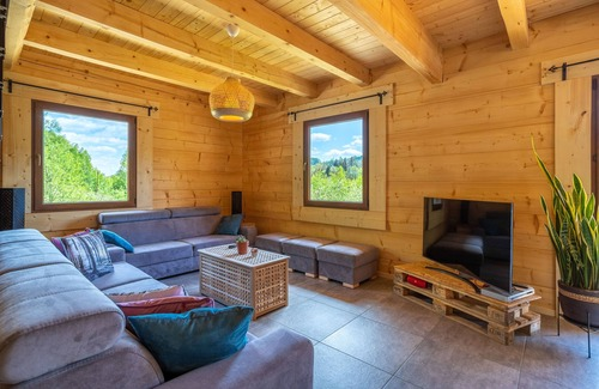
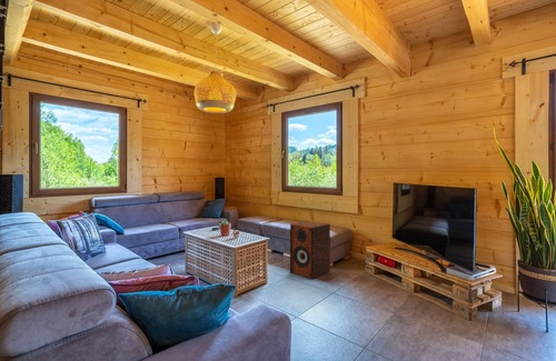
+ speaker [289,220,331,280]
